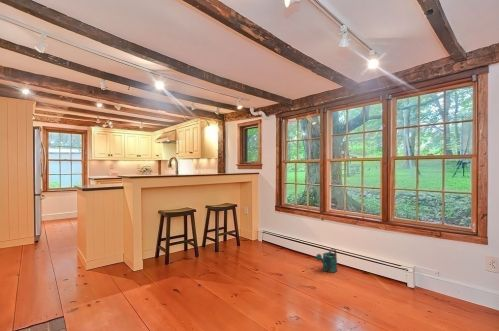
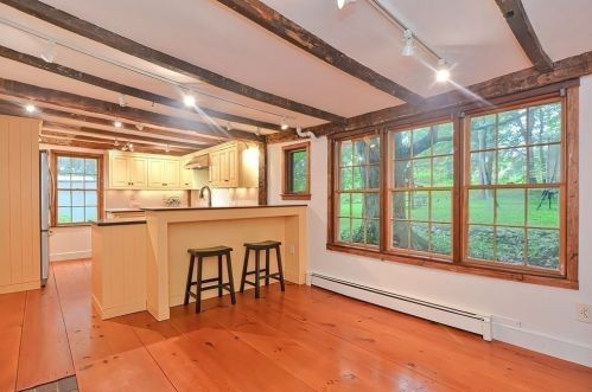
- watering can [315,248,338,274]
